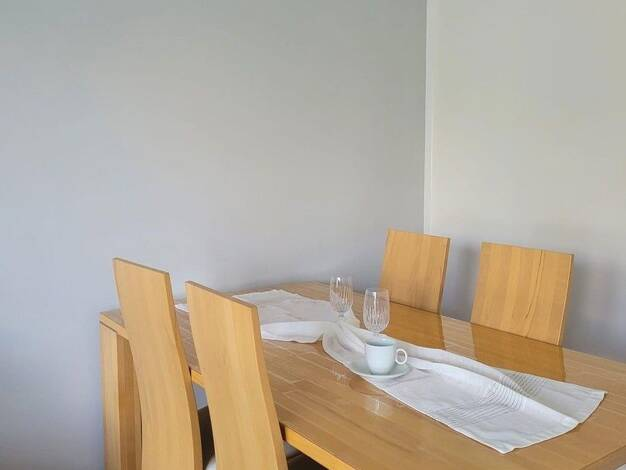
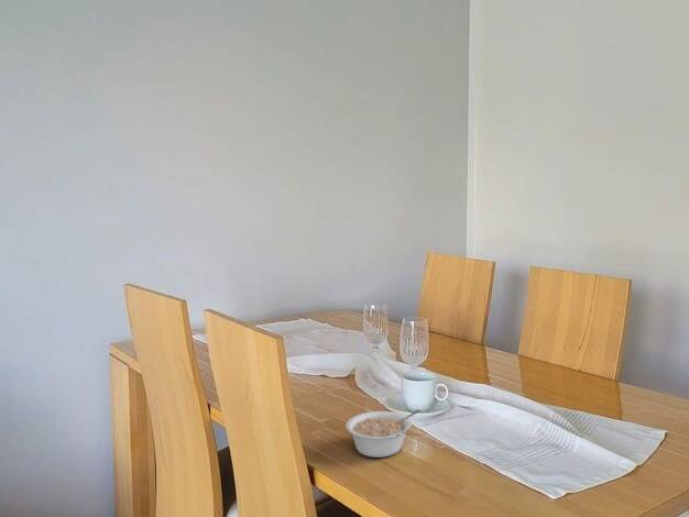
+ legume [346,409,422,459]
